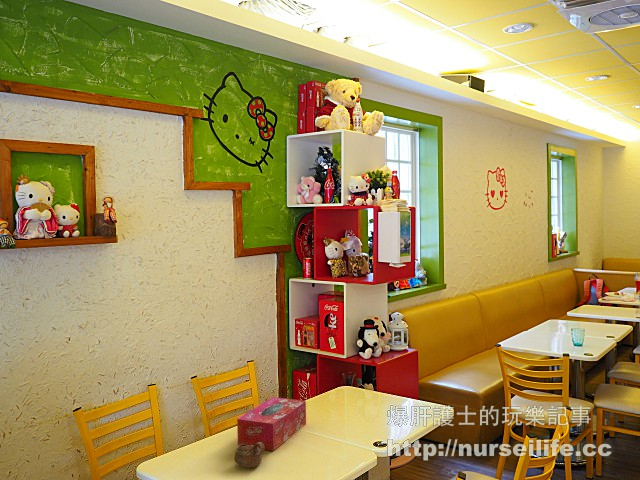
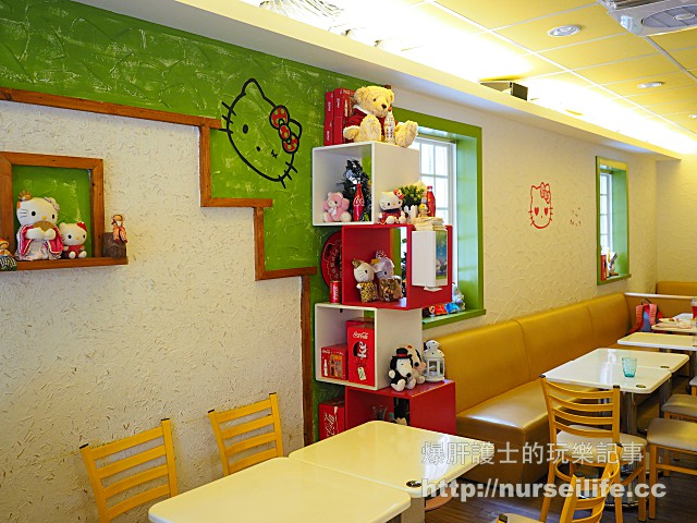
- tissue box [236,396,307,452]
- cup [234,442,266,469]
